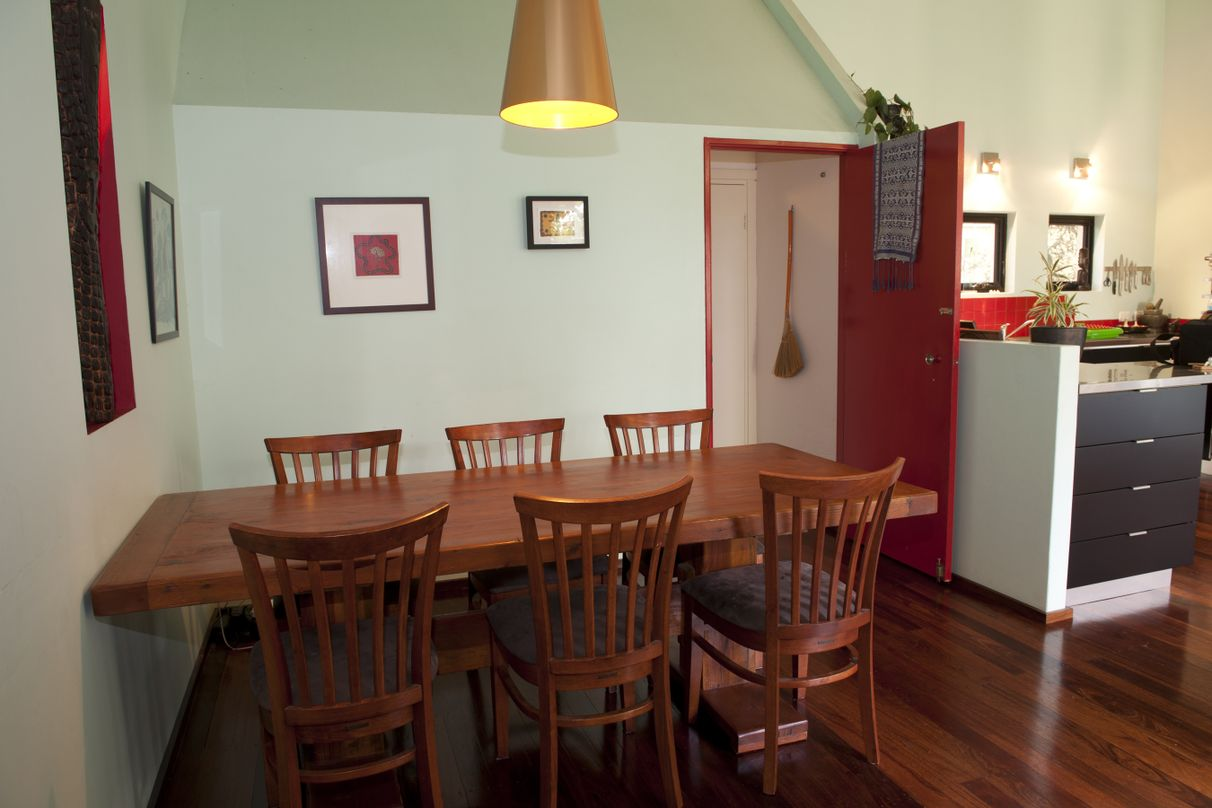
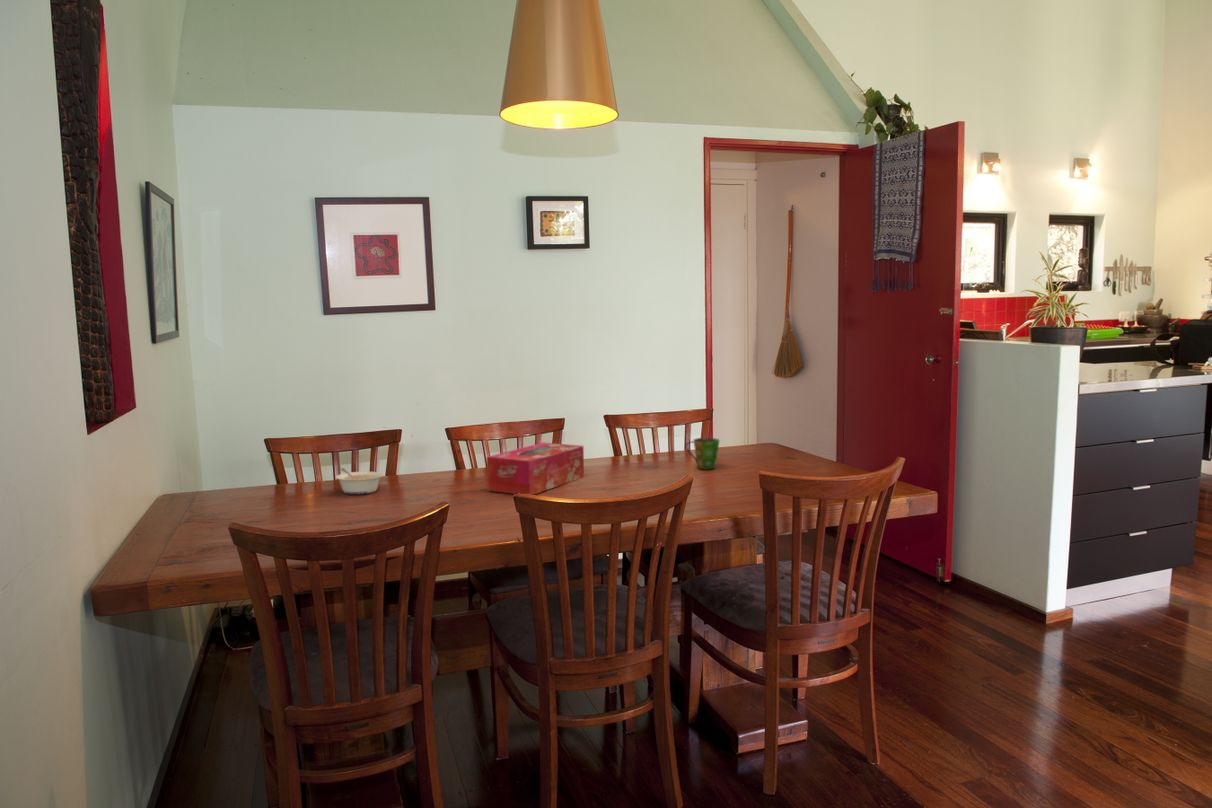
+ cup [685,437,721,470]
+ tissue box [486,441,585,496]
+ legume [335,467,384,495]
